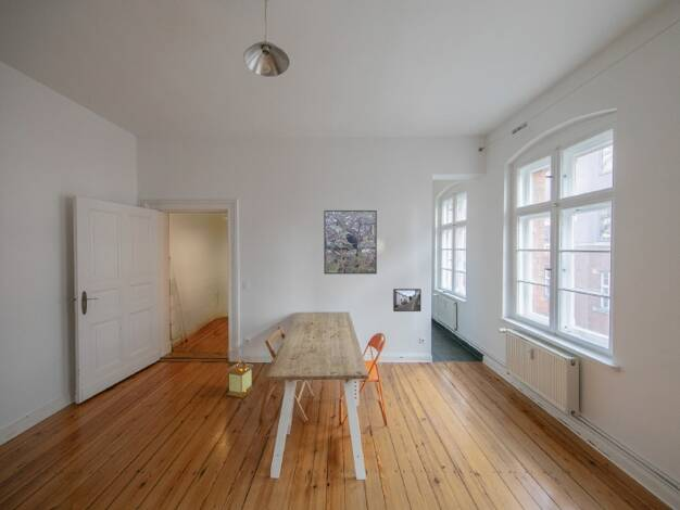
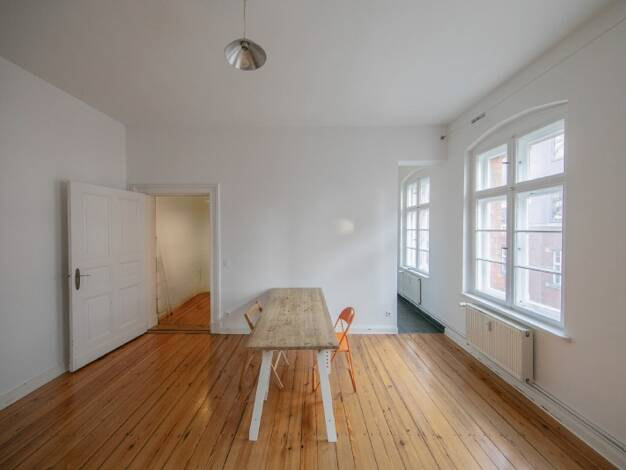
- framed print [392,288,423,313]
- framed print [323,209,378,275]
- lantern [226,359,255,399]
